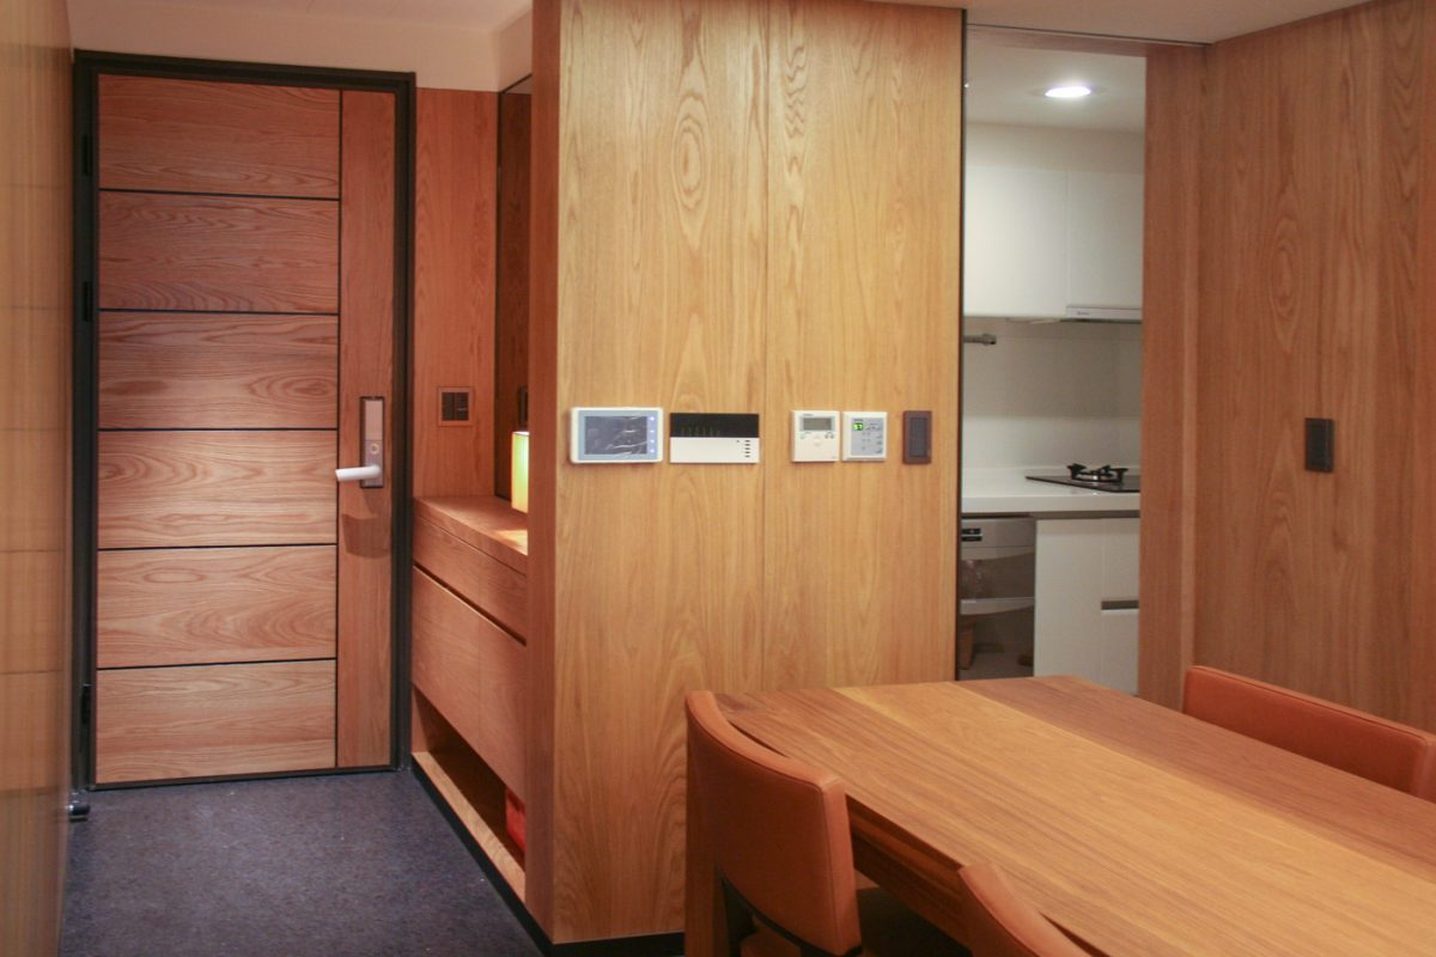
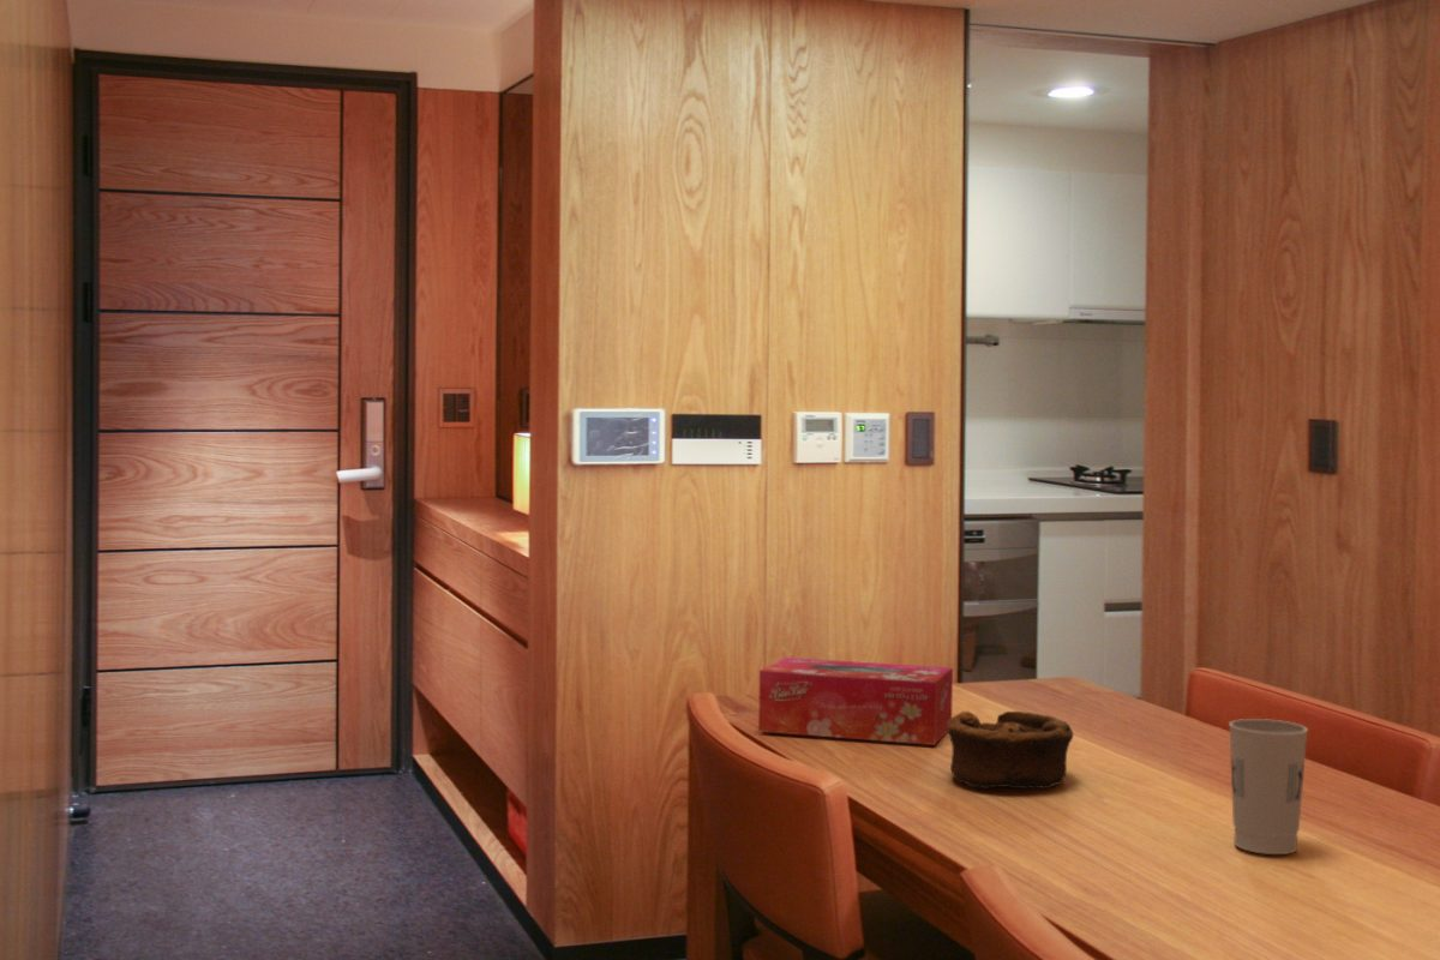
+ cup [1228,718,1309,856]
+ bowl [947,710,1074,791]
+ tissue box [757,656,954,746]
